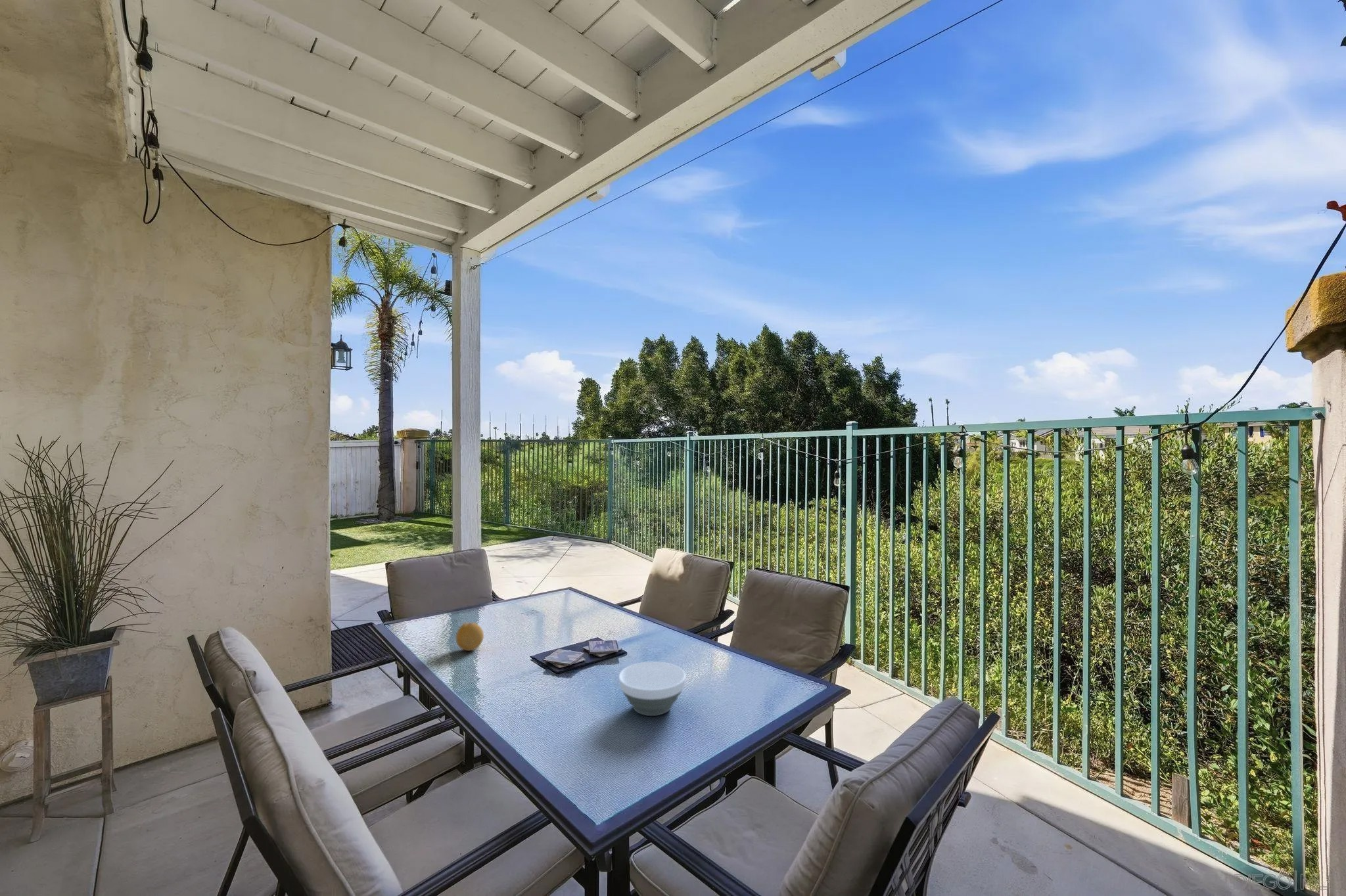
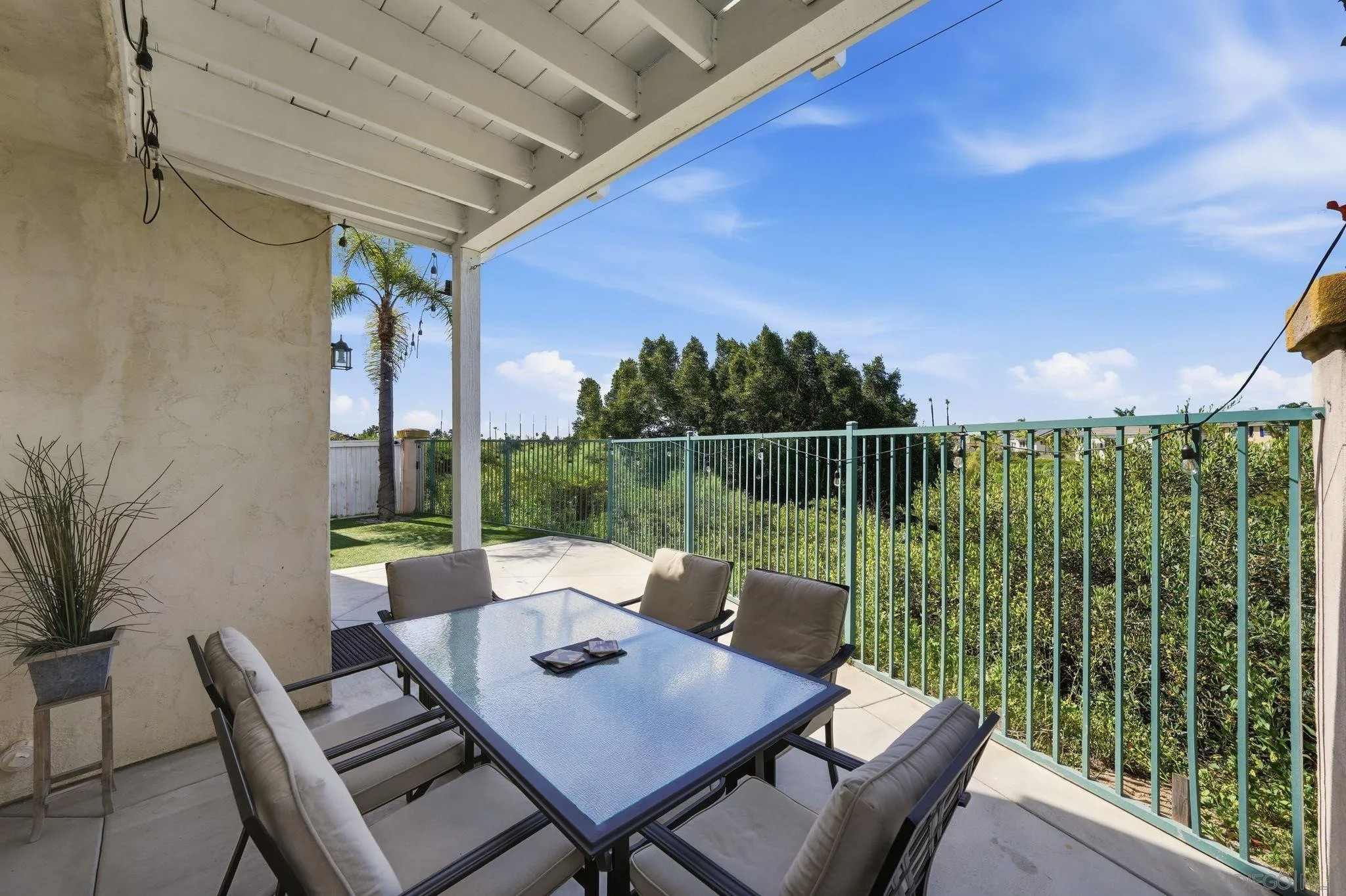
- fruit [455,622,484,652]
- bowl [618,661,686,717]
